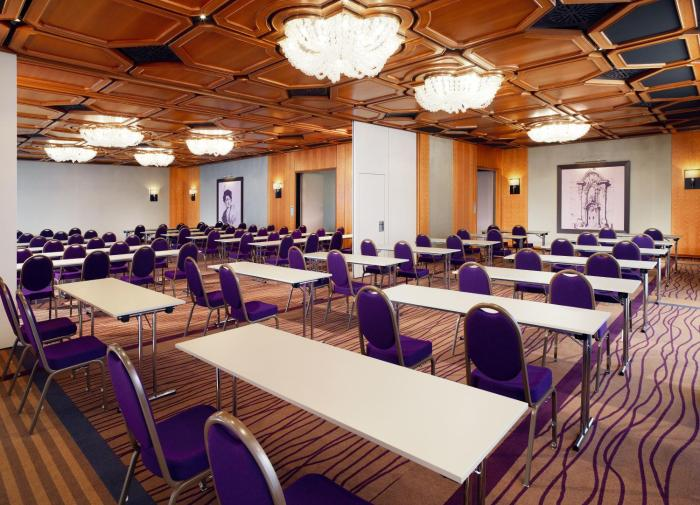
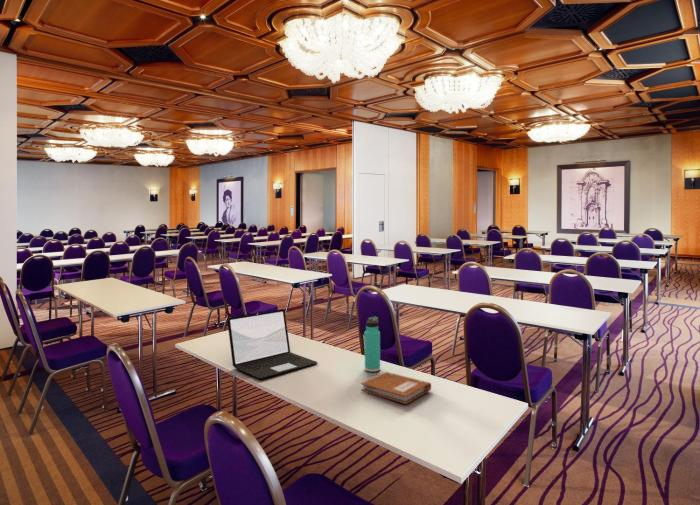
+ thermos bottle [363,316,381,373]
+ notebook [360,371,432,405]
+ laptop [226,308,318,380]
